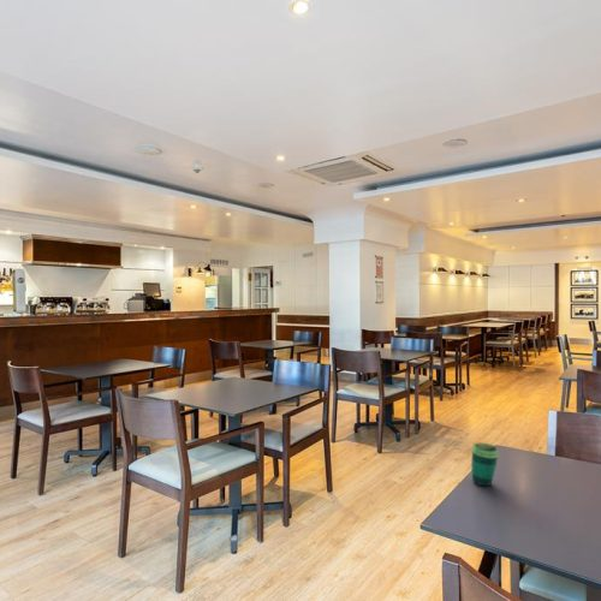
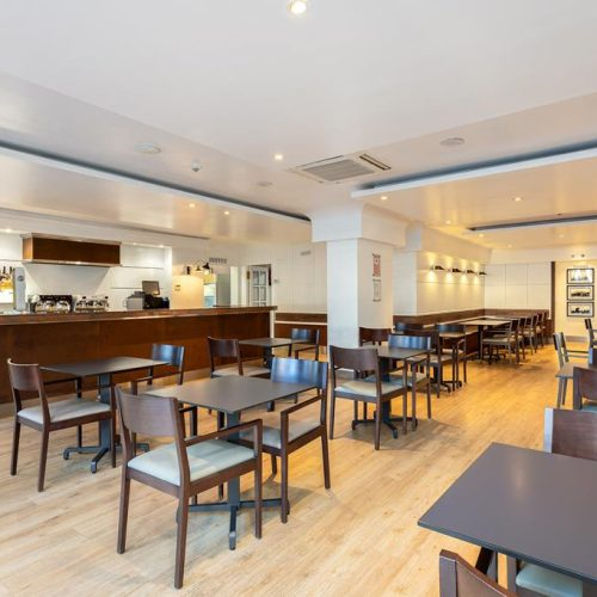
- cup [470,442,500,487]
